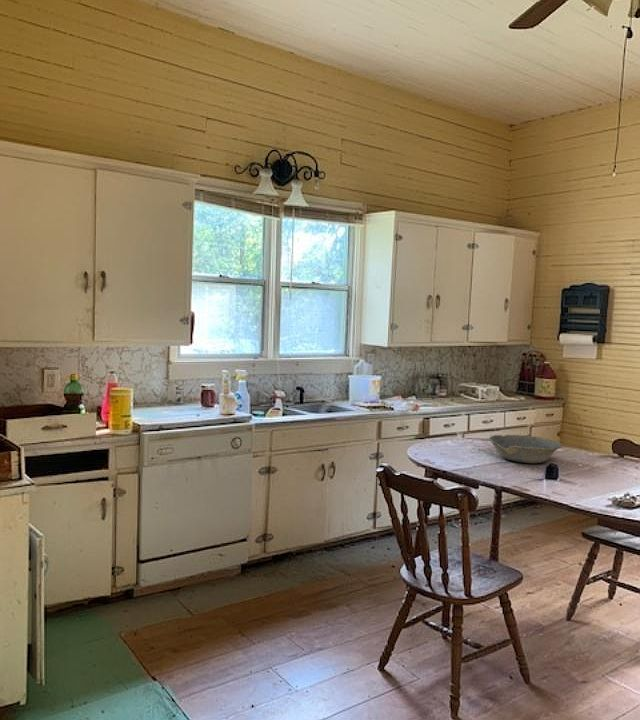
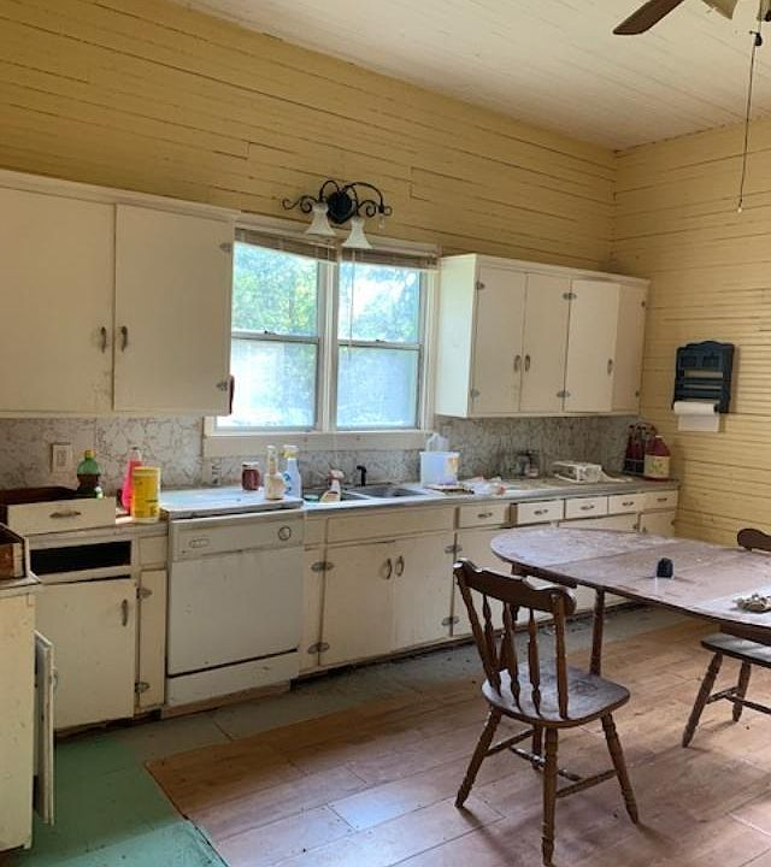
- bowl [488,434,563,464]
